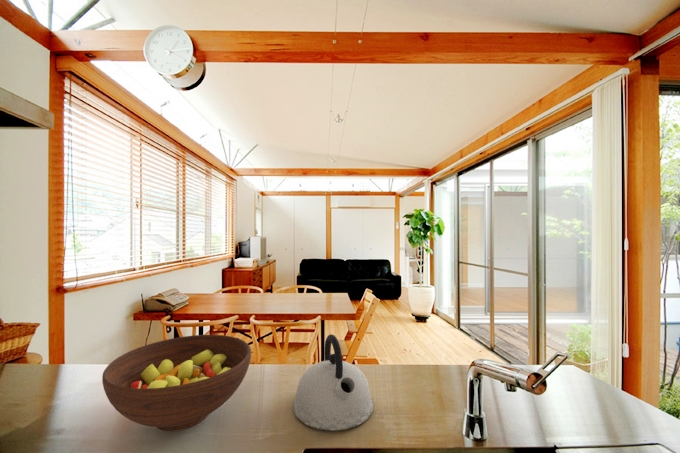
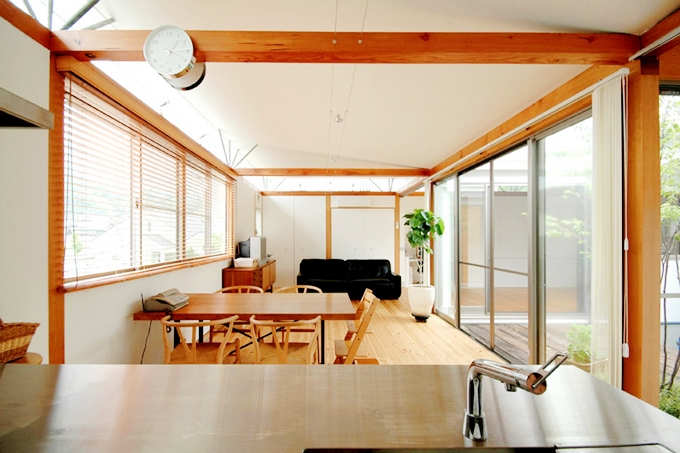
- fruit bowl [101,334,252,432]
- kettle [292,333,374,431]
